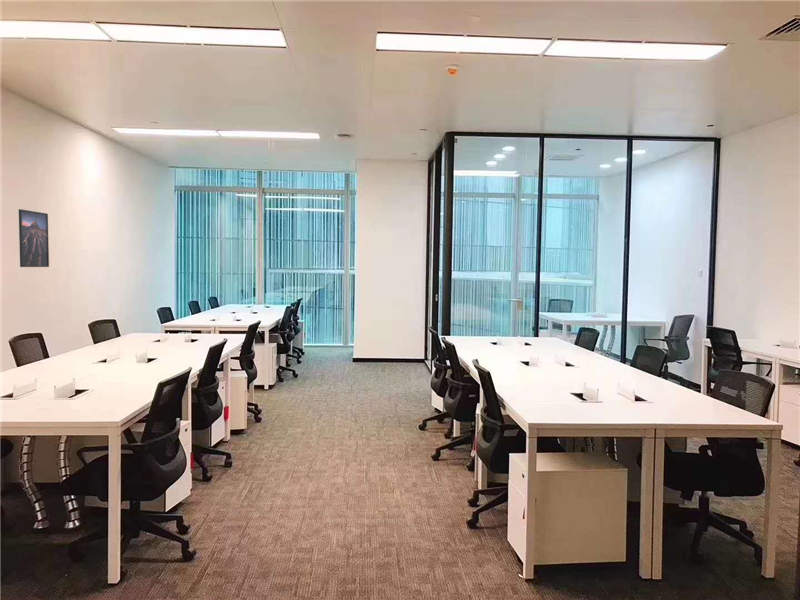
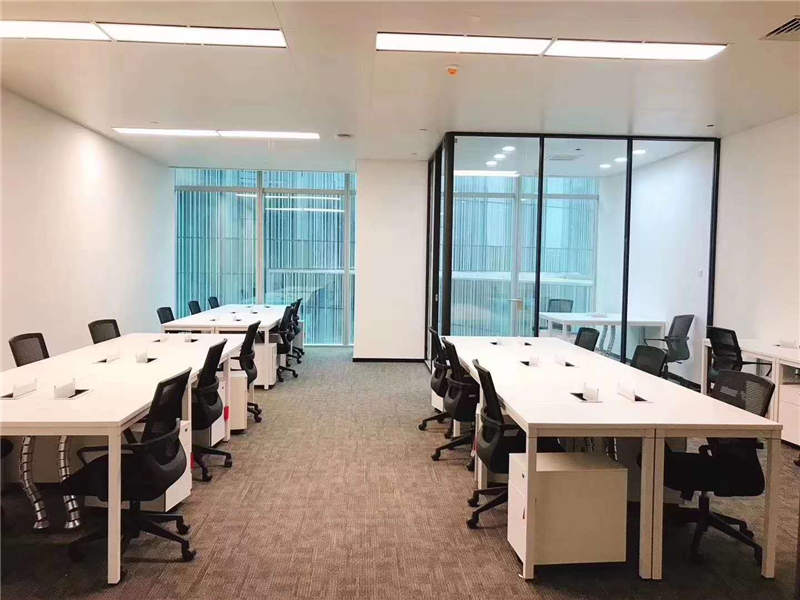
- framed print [18,208,50,268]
